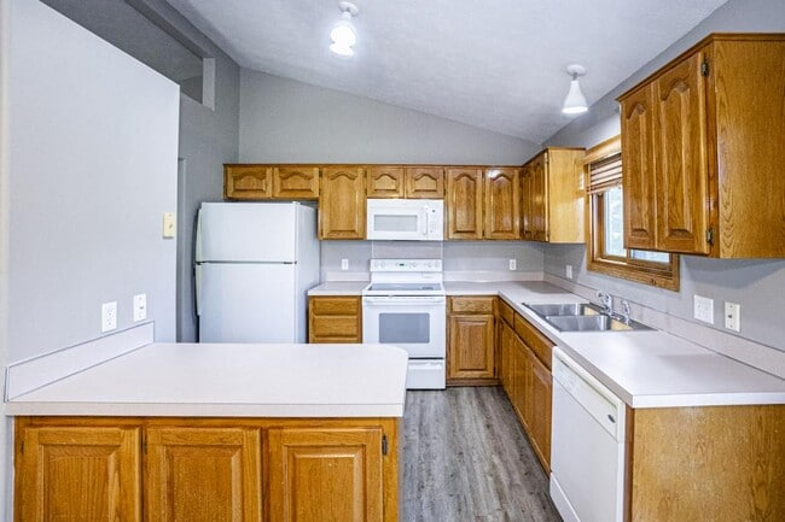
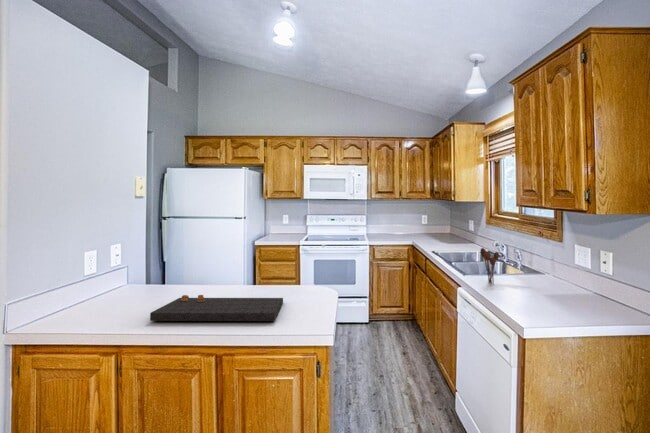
+ utensil holder [479,247,500,285]
+ cutting board [149,294,284,322]
